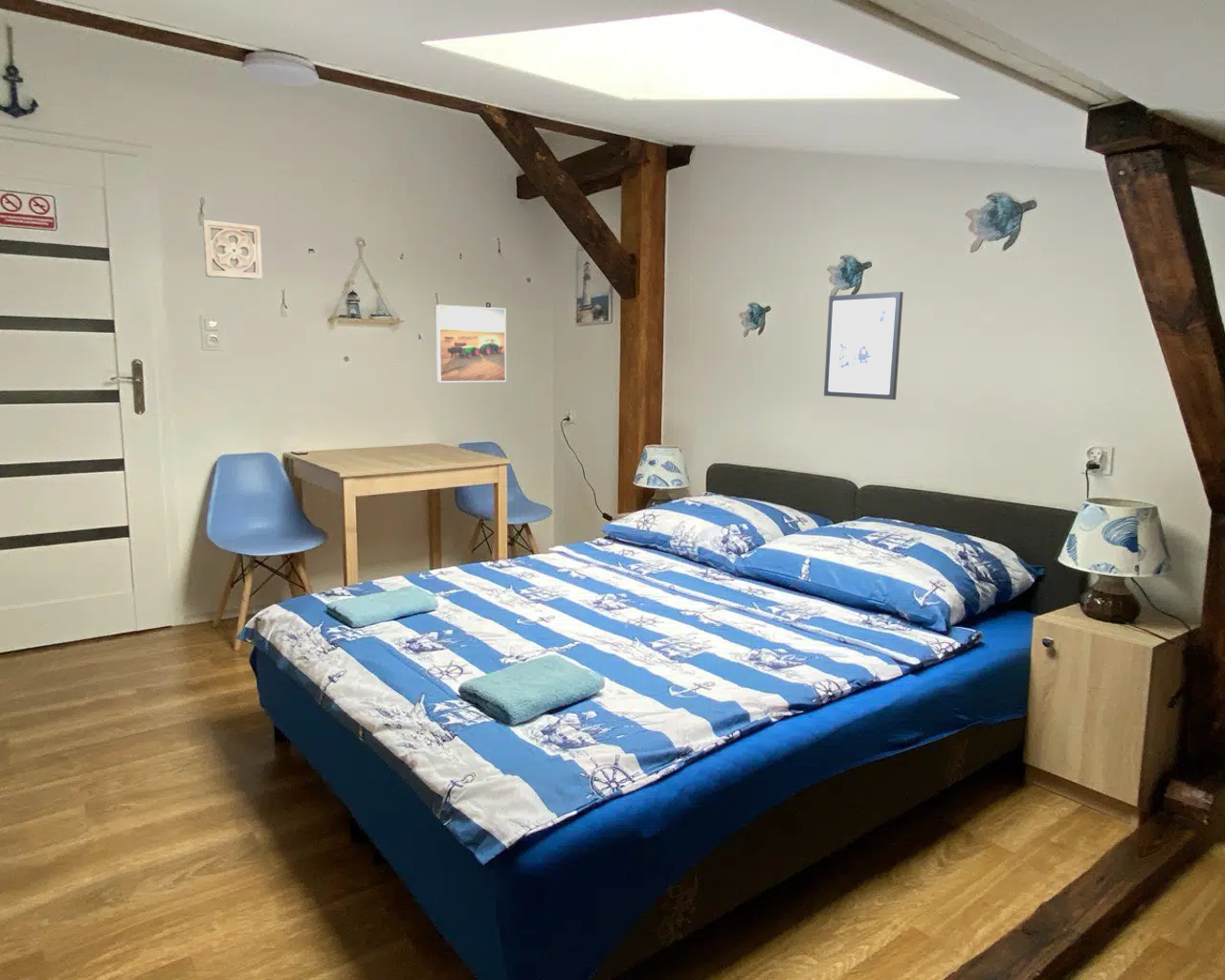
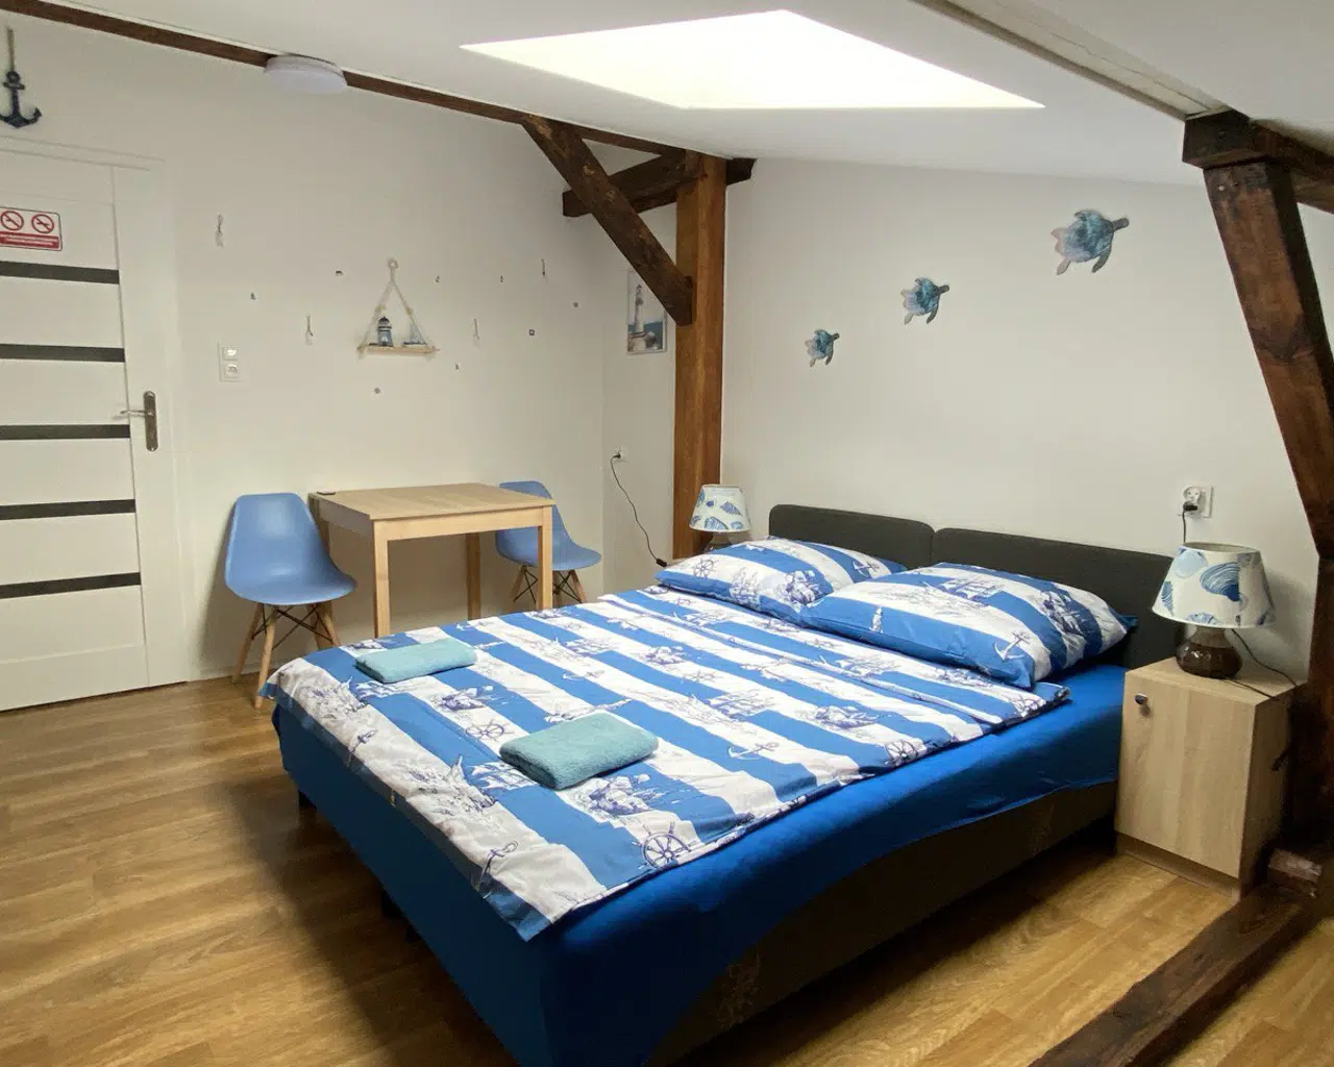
- wall art [823,291,904,401]
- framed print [435,304,507,383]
- wall ornament [202,219,263,281]
